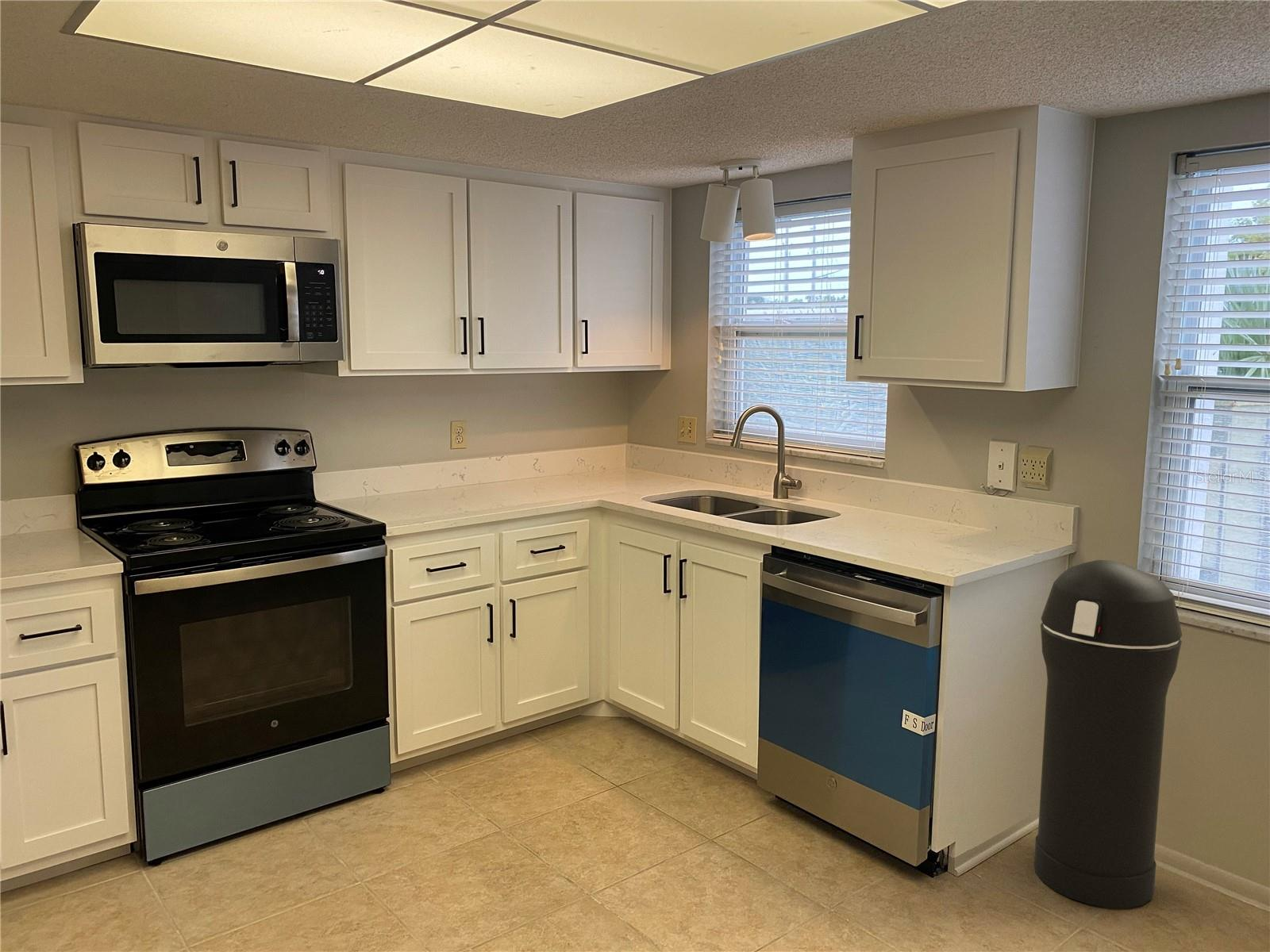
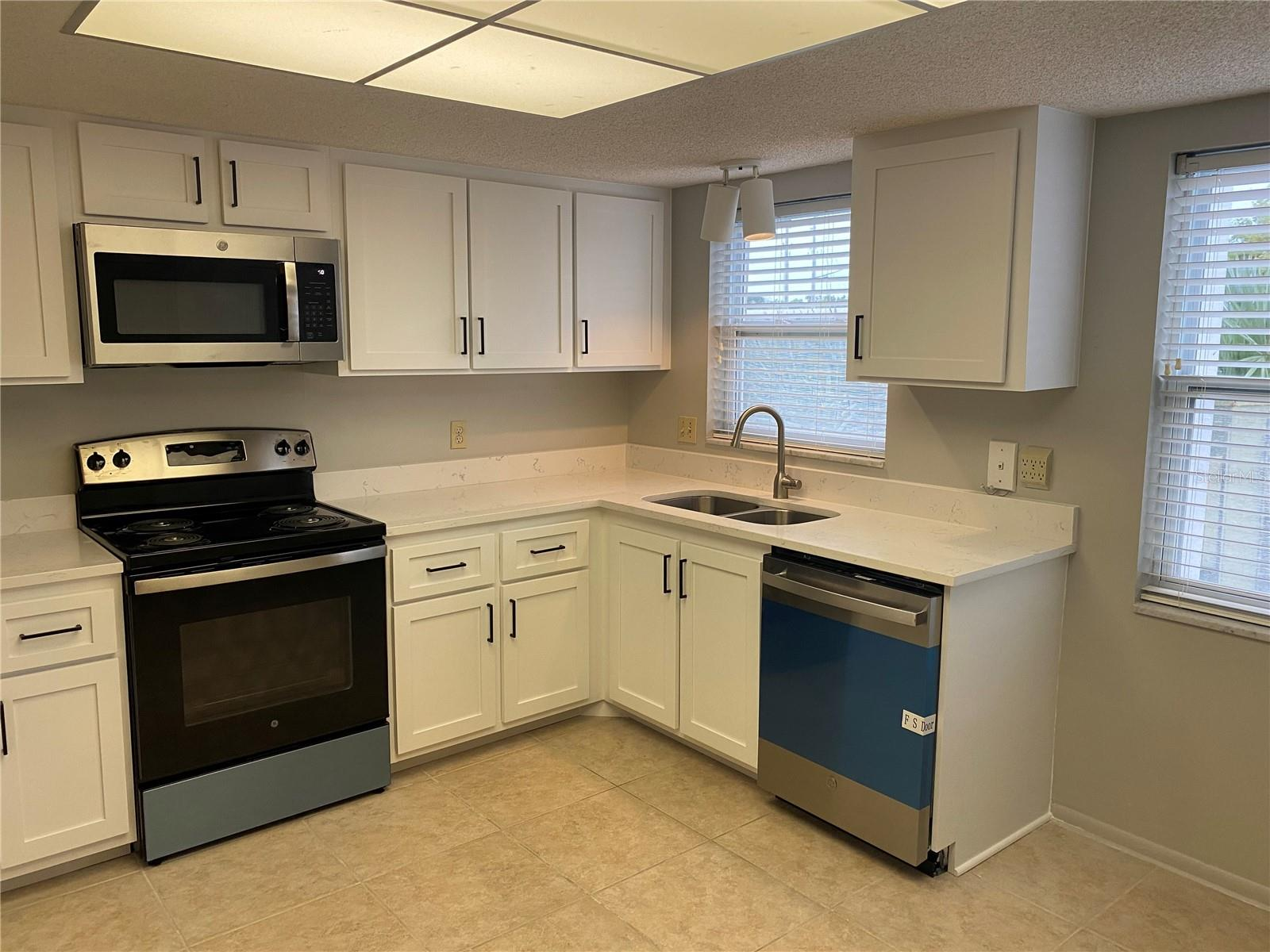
- trash can [1033,559,1183,909]
